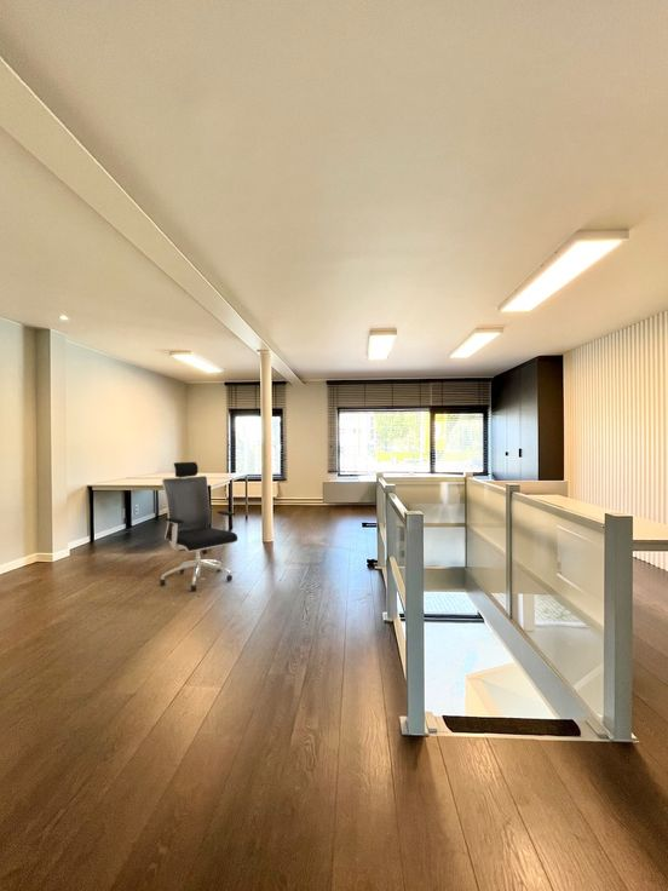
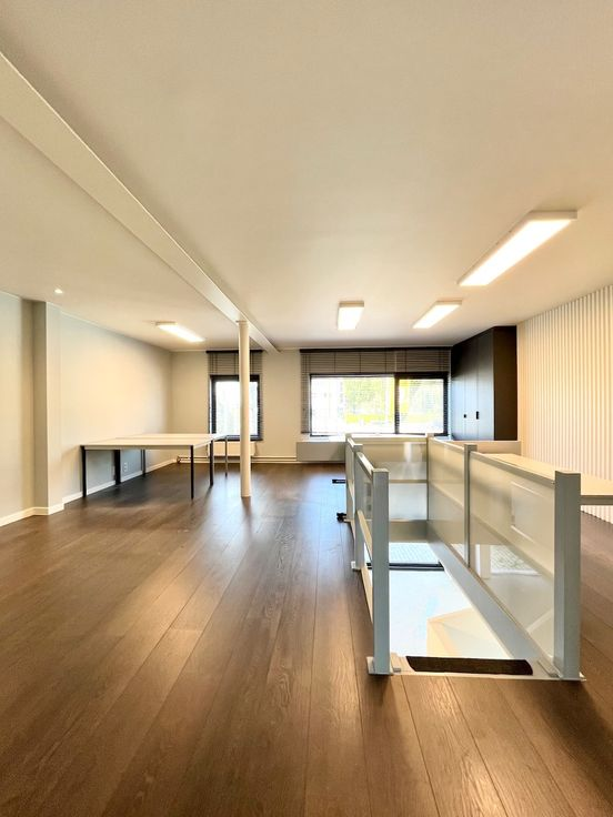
- office chair [159,461,238,592]
